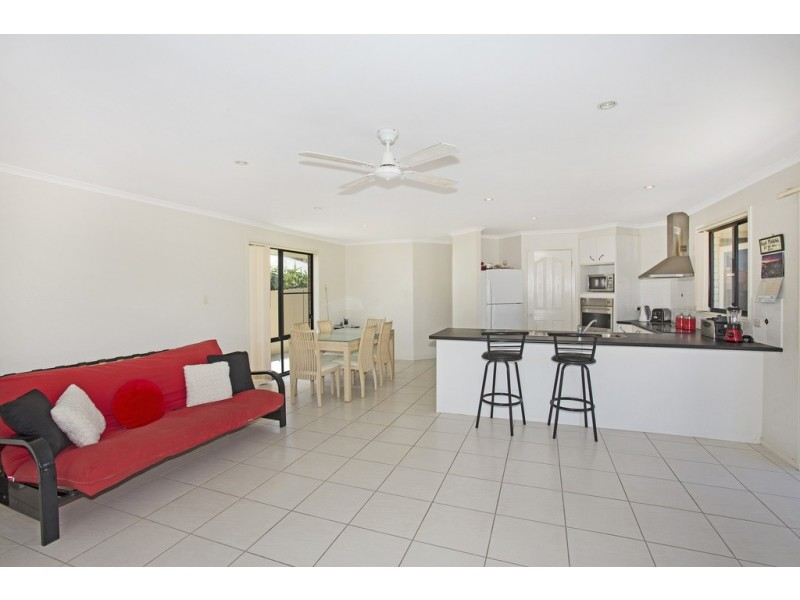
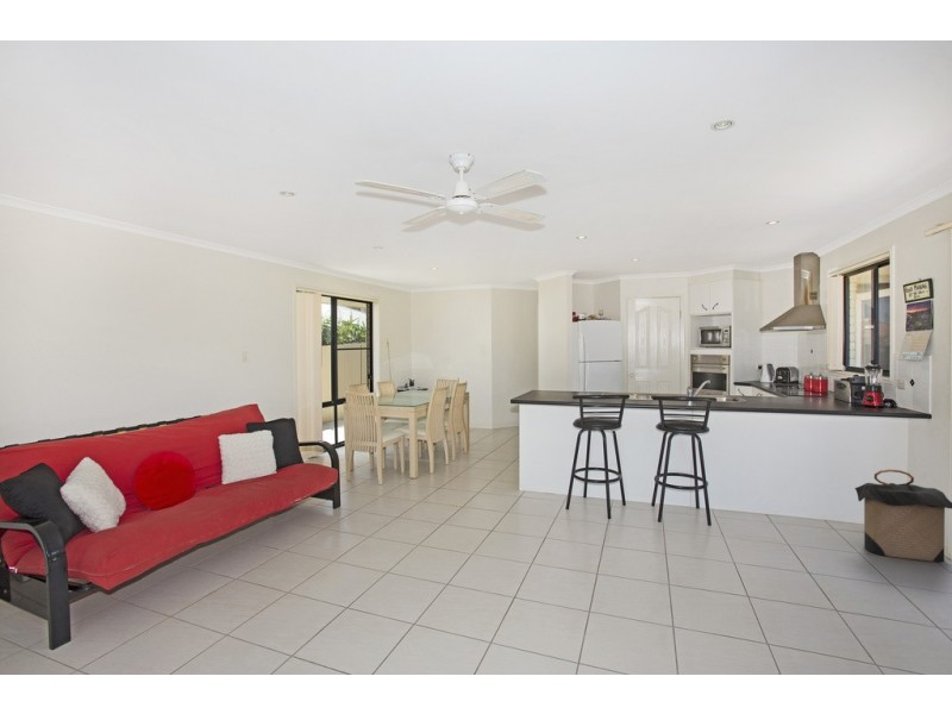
+ laundry hamper [853,468,952,563]
